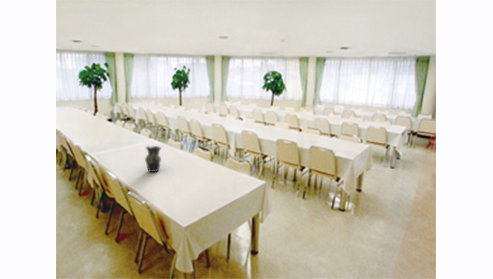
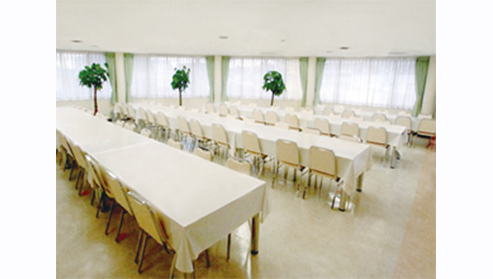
- vase [144,145,163,173]
